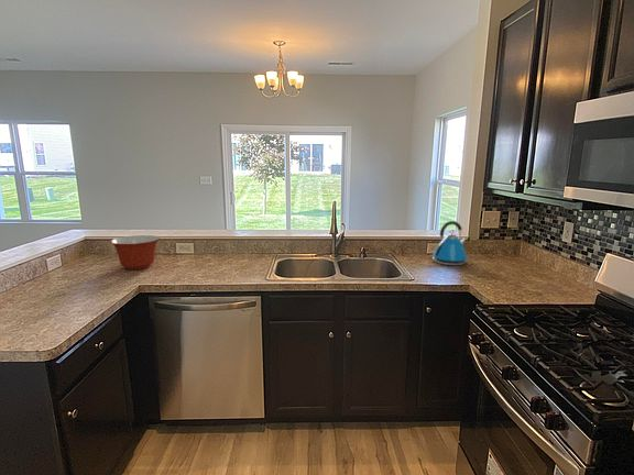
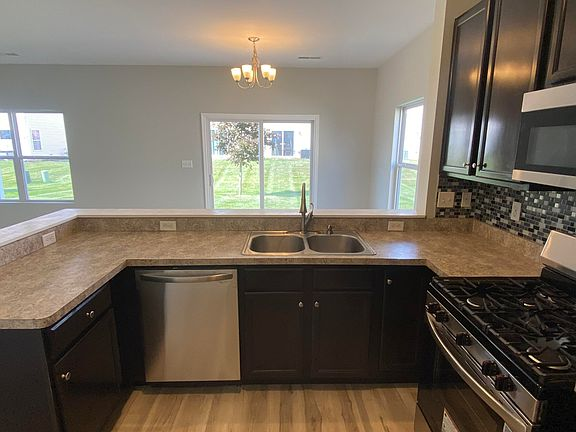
- mixing bowl [110,234,161,270]
- kettle [431,220,469,266]
